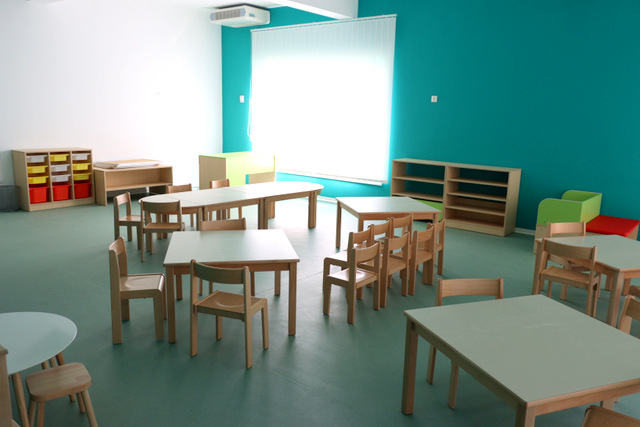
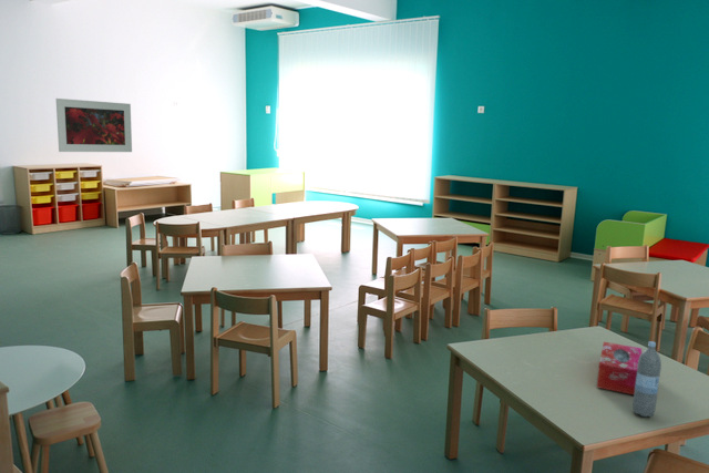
+ water bottle [633,340,662,418]
+ tissue box [596,341,643,395]
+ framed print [55,97,133,153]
